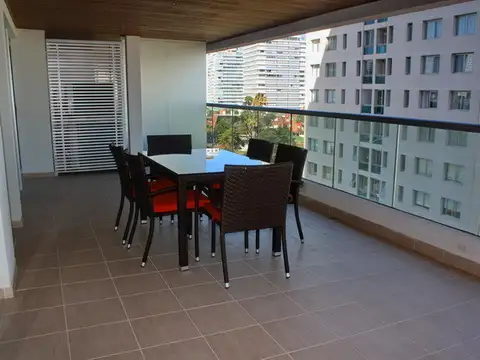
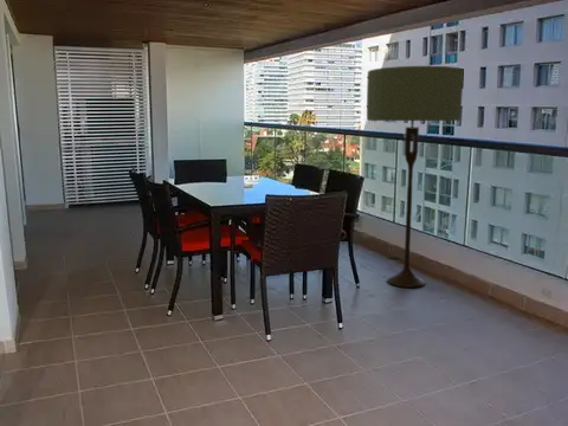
+ floor lamp [366,65,465,289]
